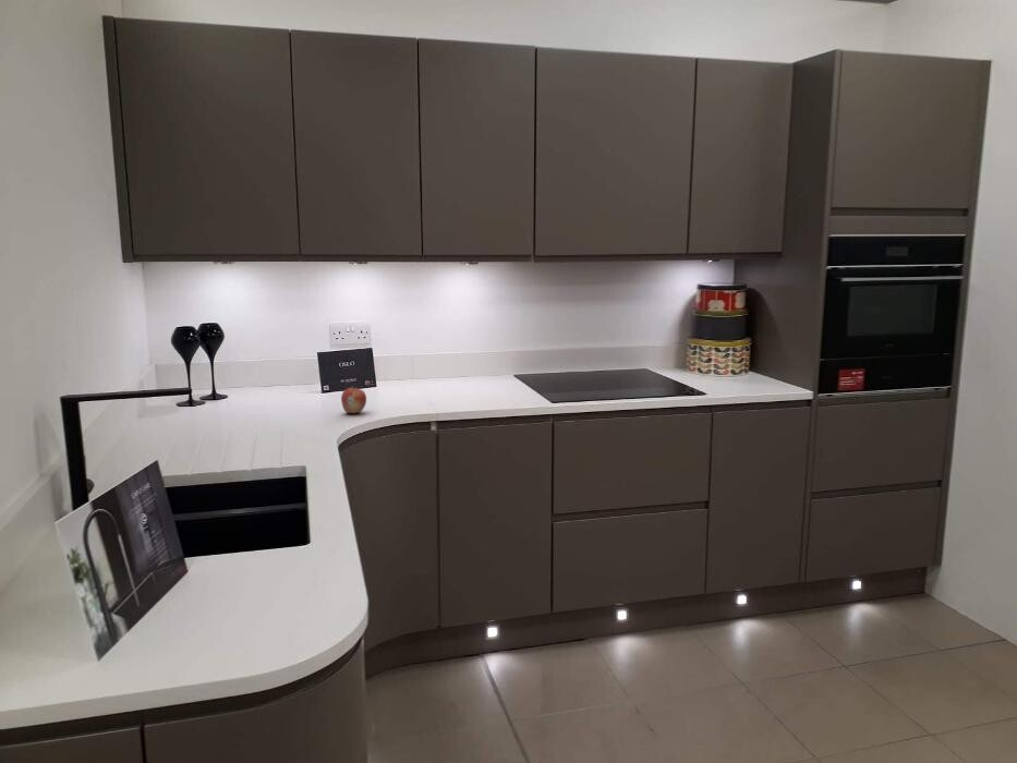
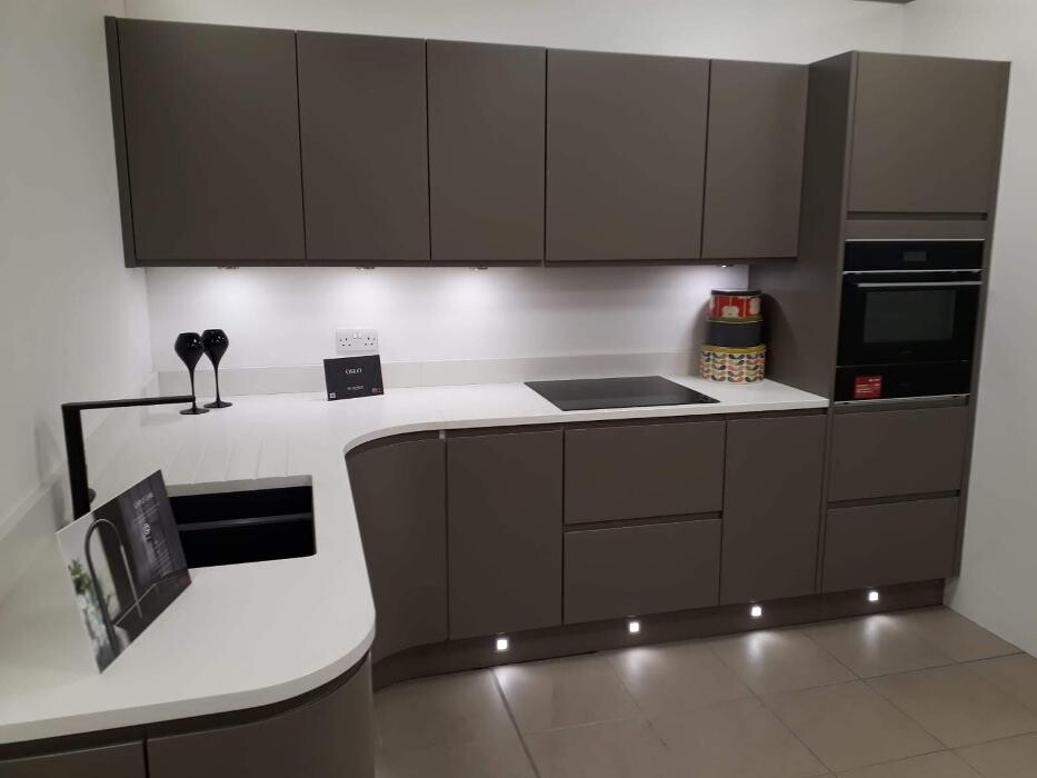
- fruit [340,385,367,414]
